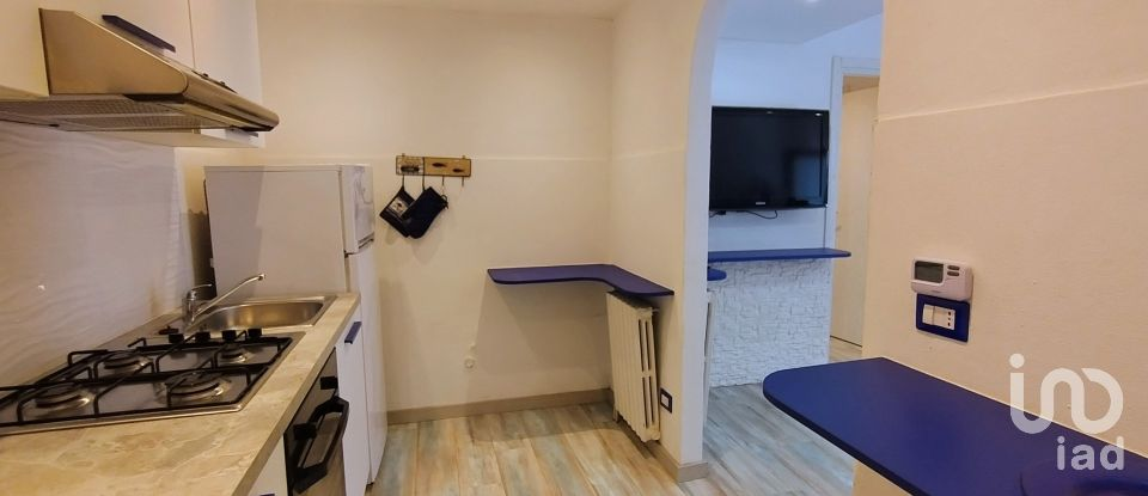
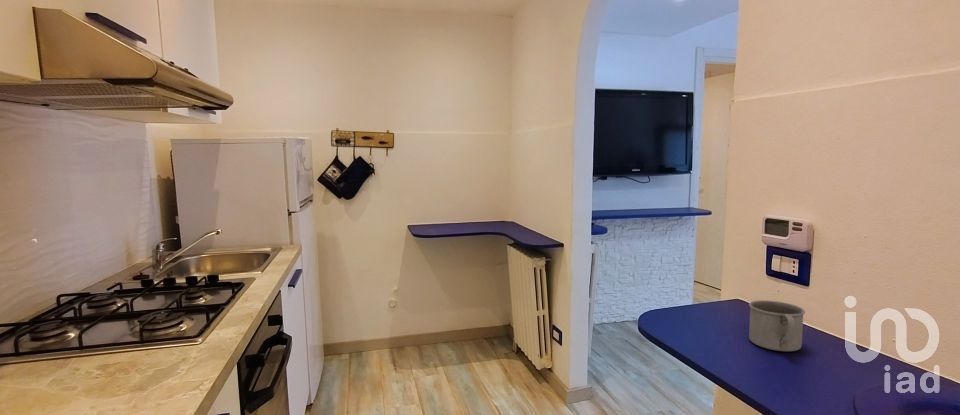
+ mug [748,299,806,352]
